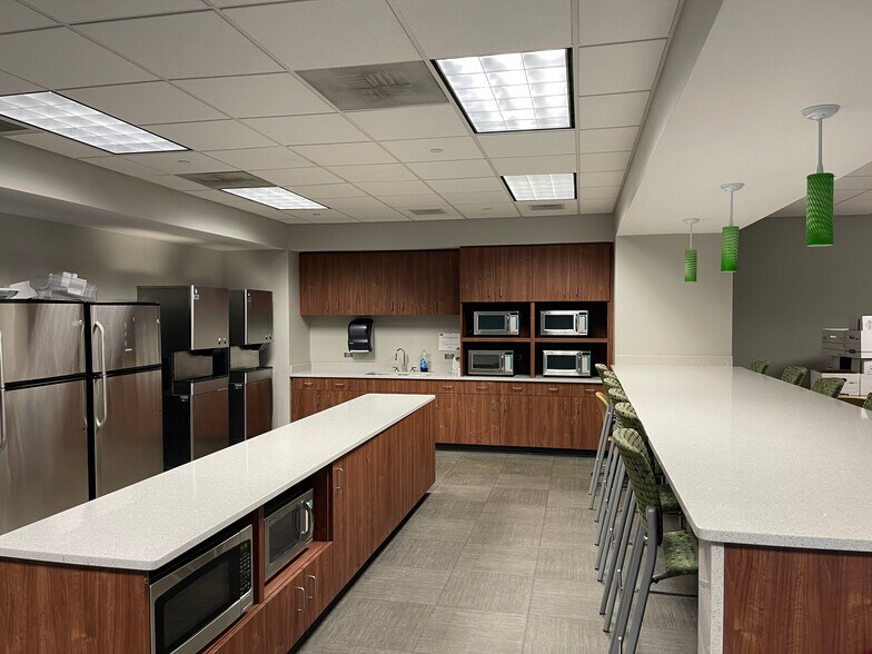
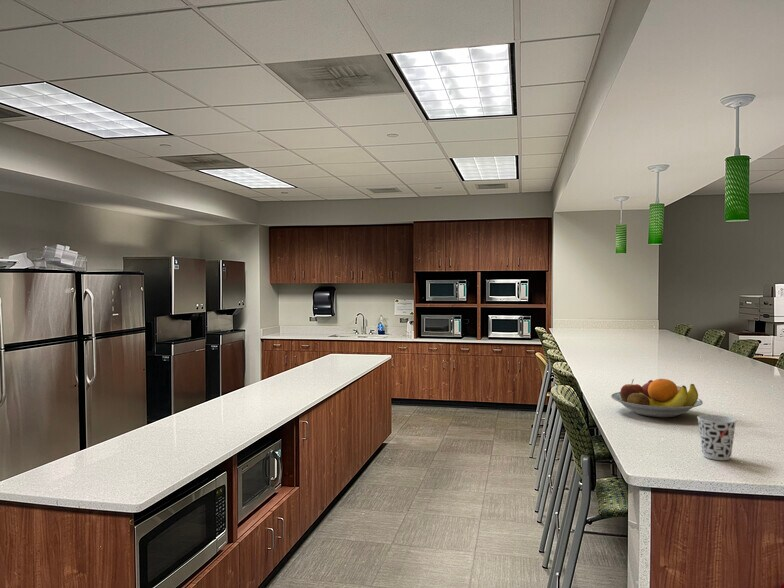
+ fruit bowl [610,378,704,418]
+ cup [696,414,738,461]
